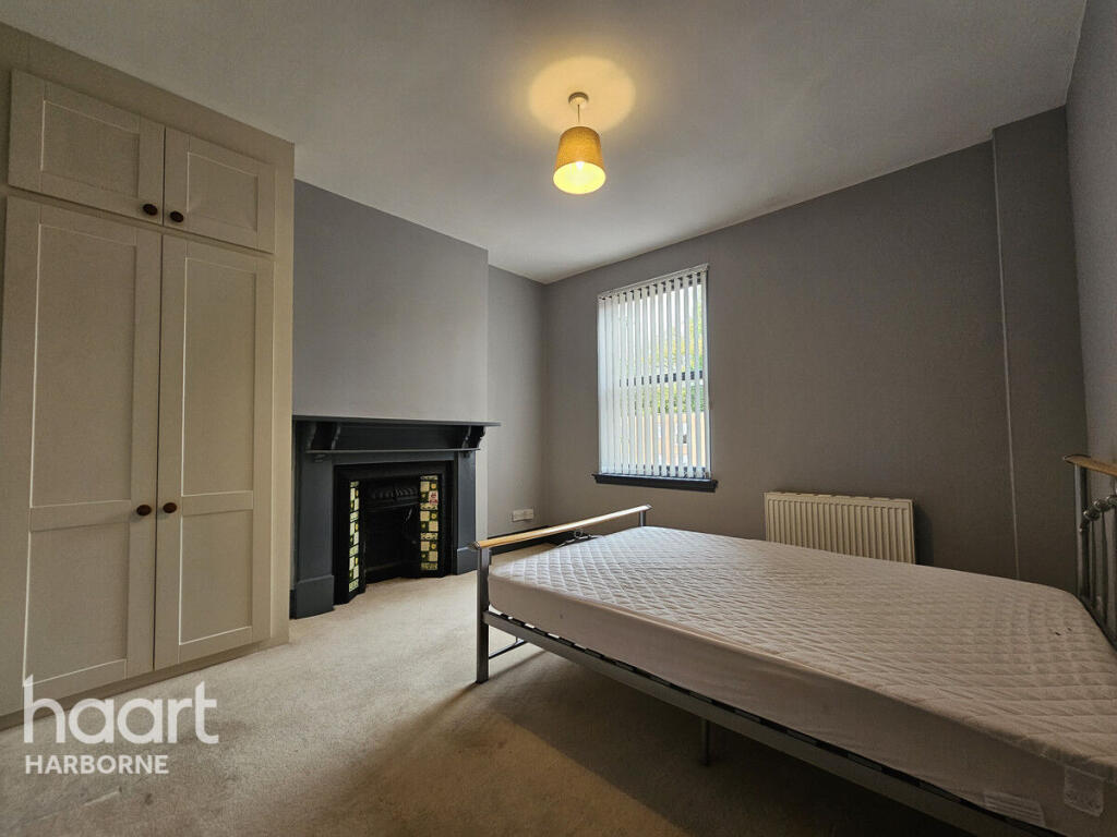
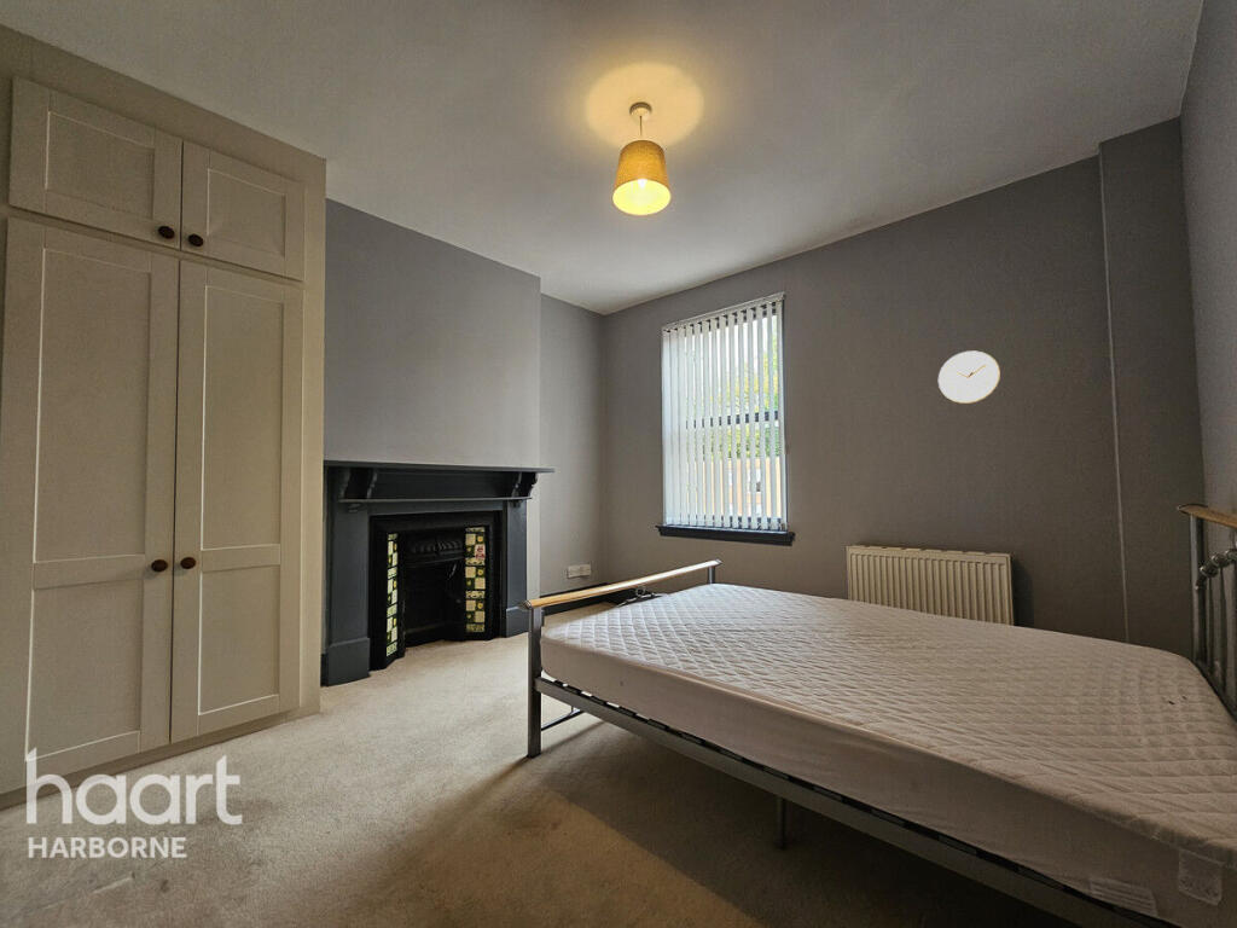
+ wall clock [937,350,1001,405]
